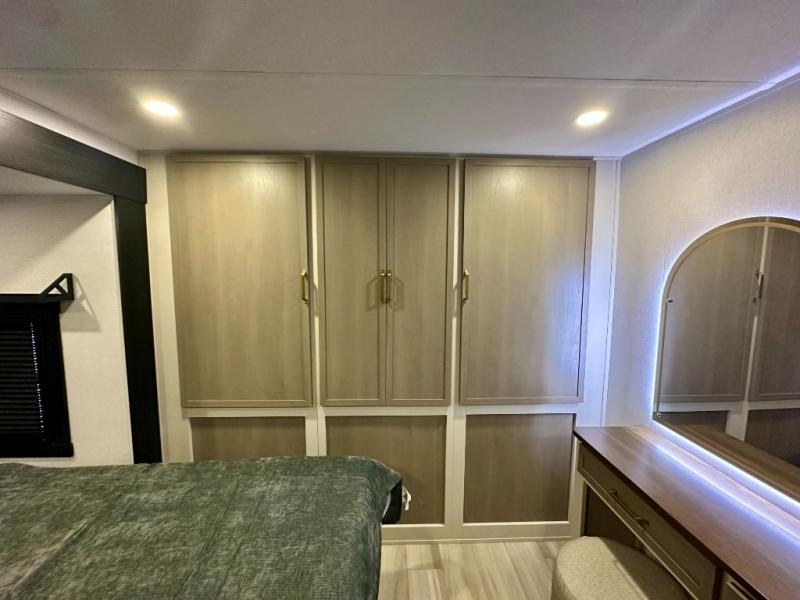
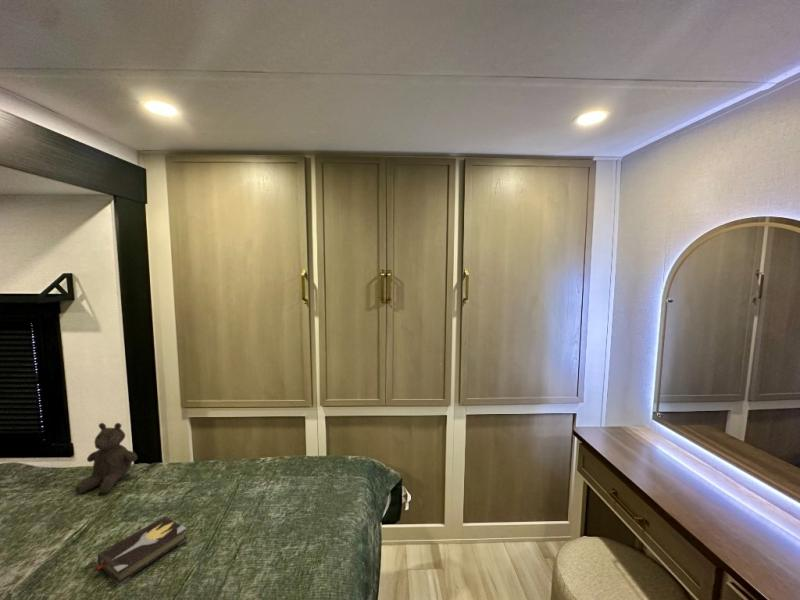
+ hardback book [91,515,188,586]
+ teddy bear [74,422,138,494]
